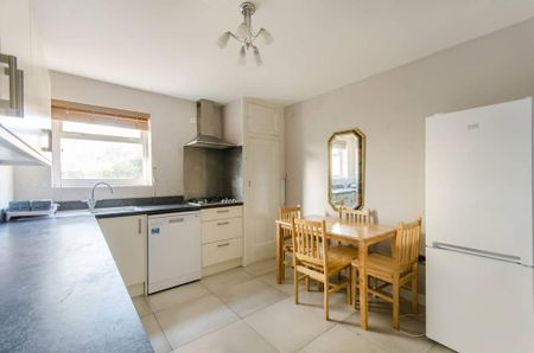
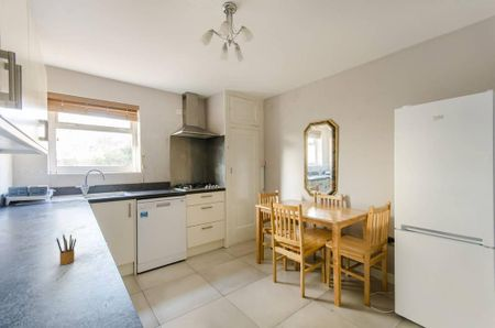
+ pencil box [55,233,77,265]
